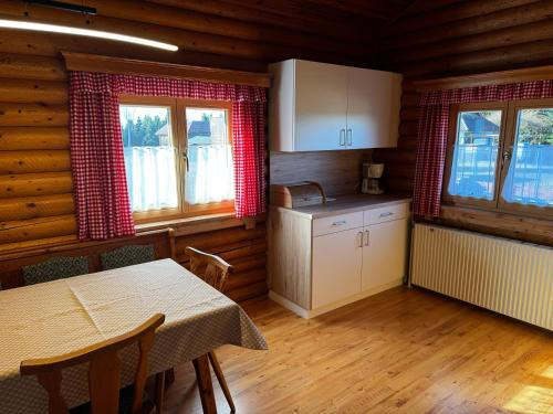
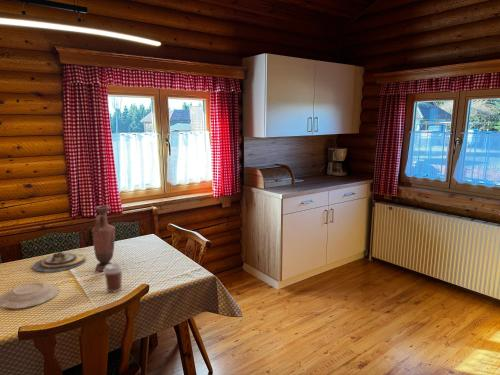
+ plate [0,282,60,310]
+ vase [91,205,116,272]
+ plate [31,251,87,273]
+ coffee cup [102,262,124,293]
